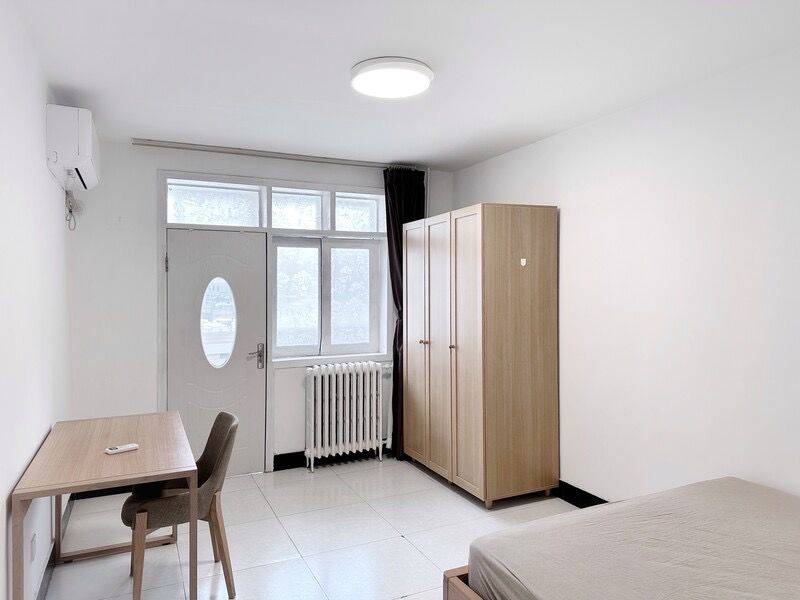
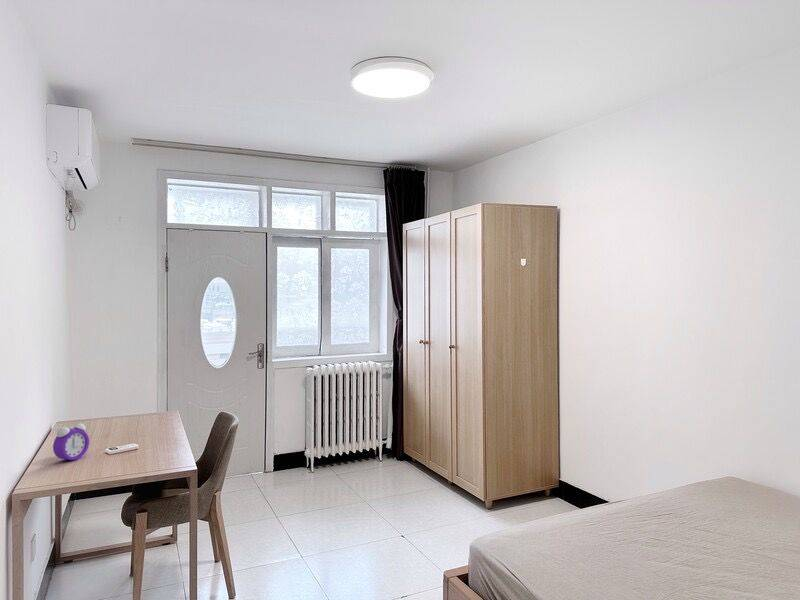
+ alarm clock [52,422,90,461]
